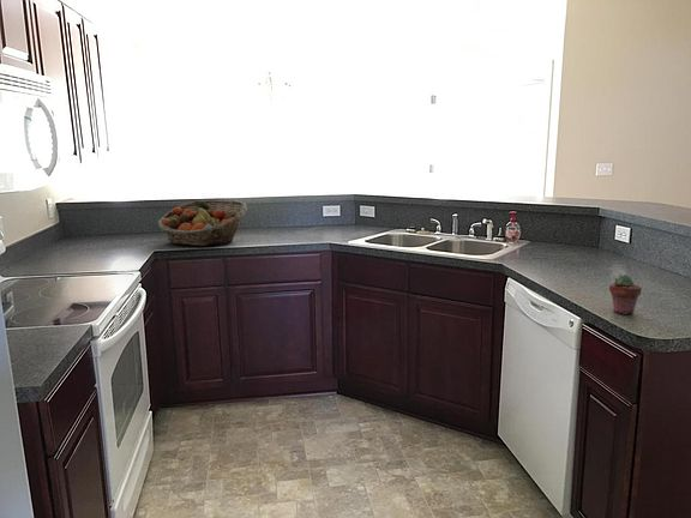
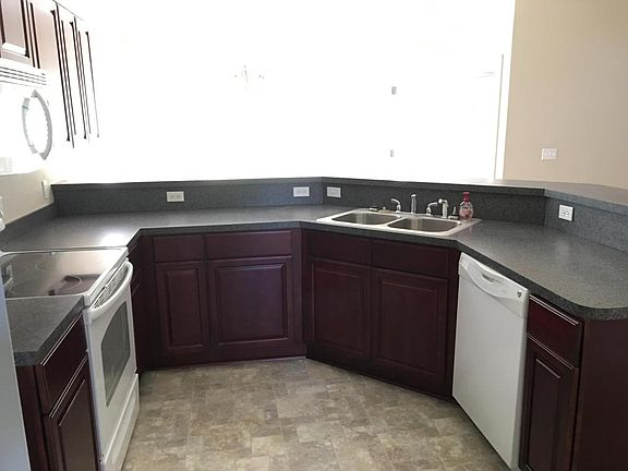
- fruit basket [156,199,248,247]
- potted succulent [608,273,643,315]
